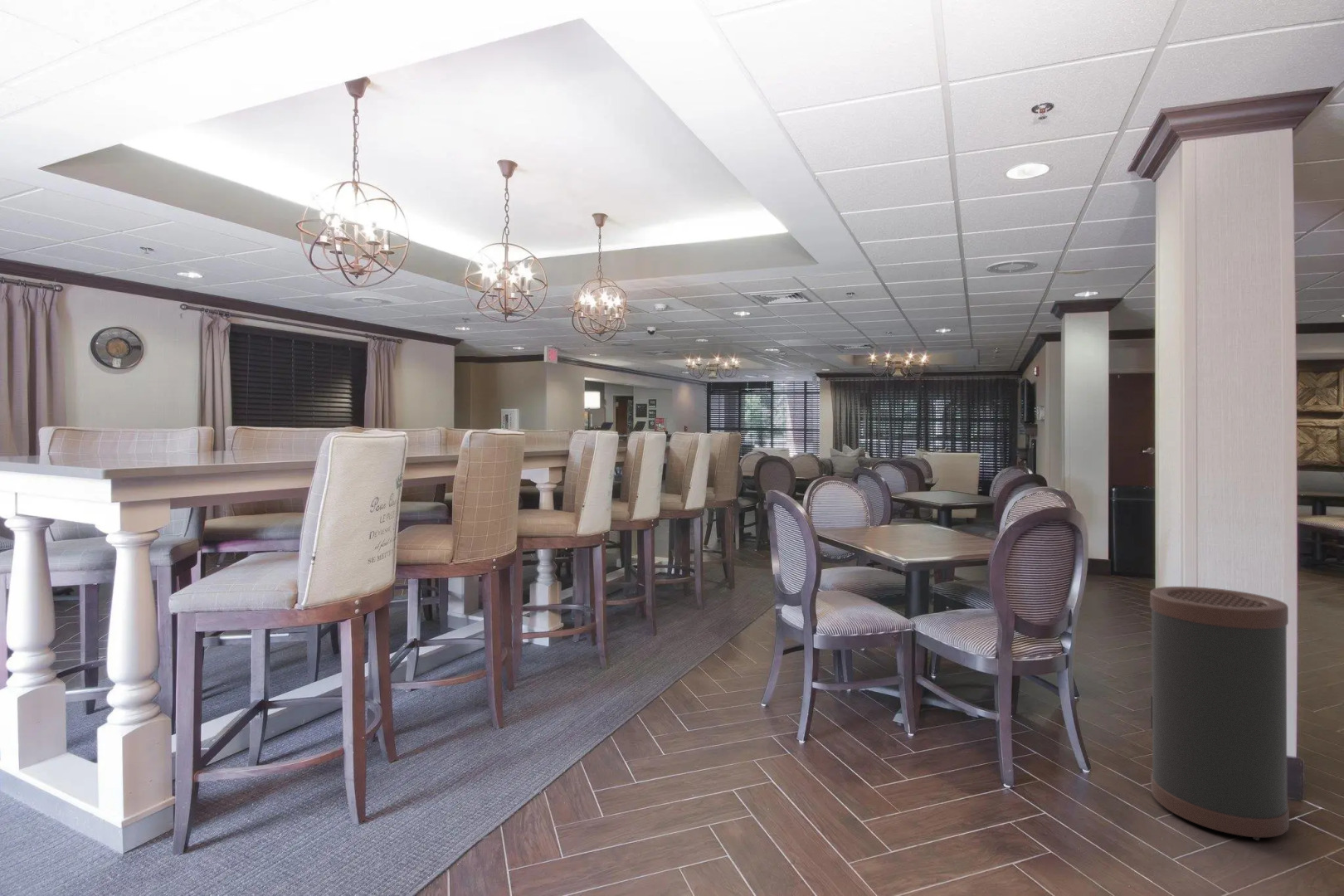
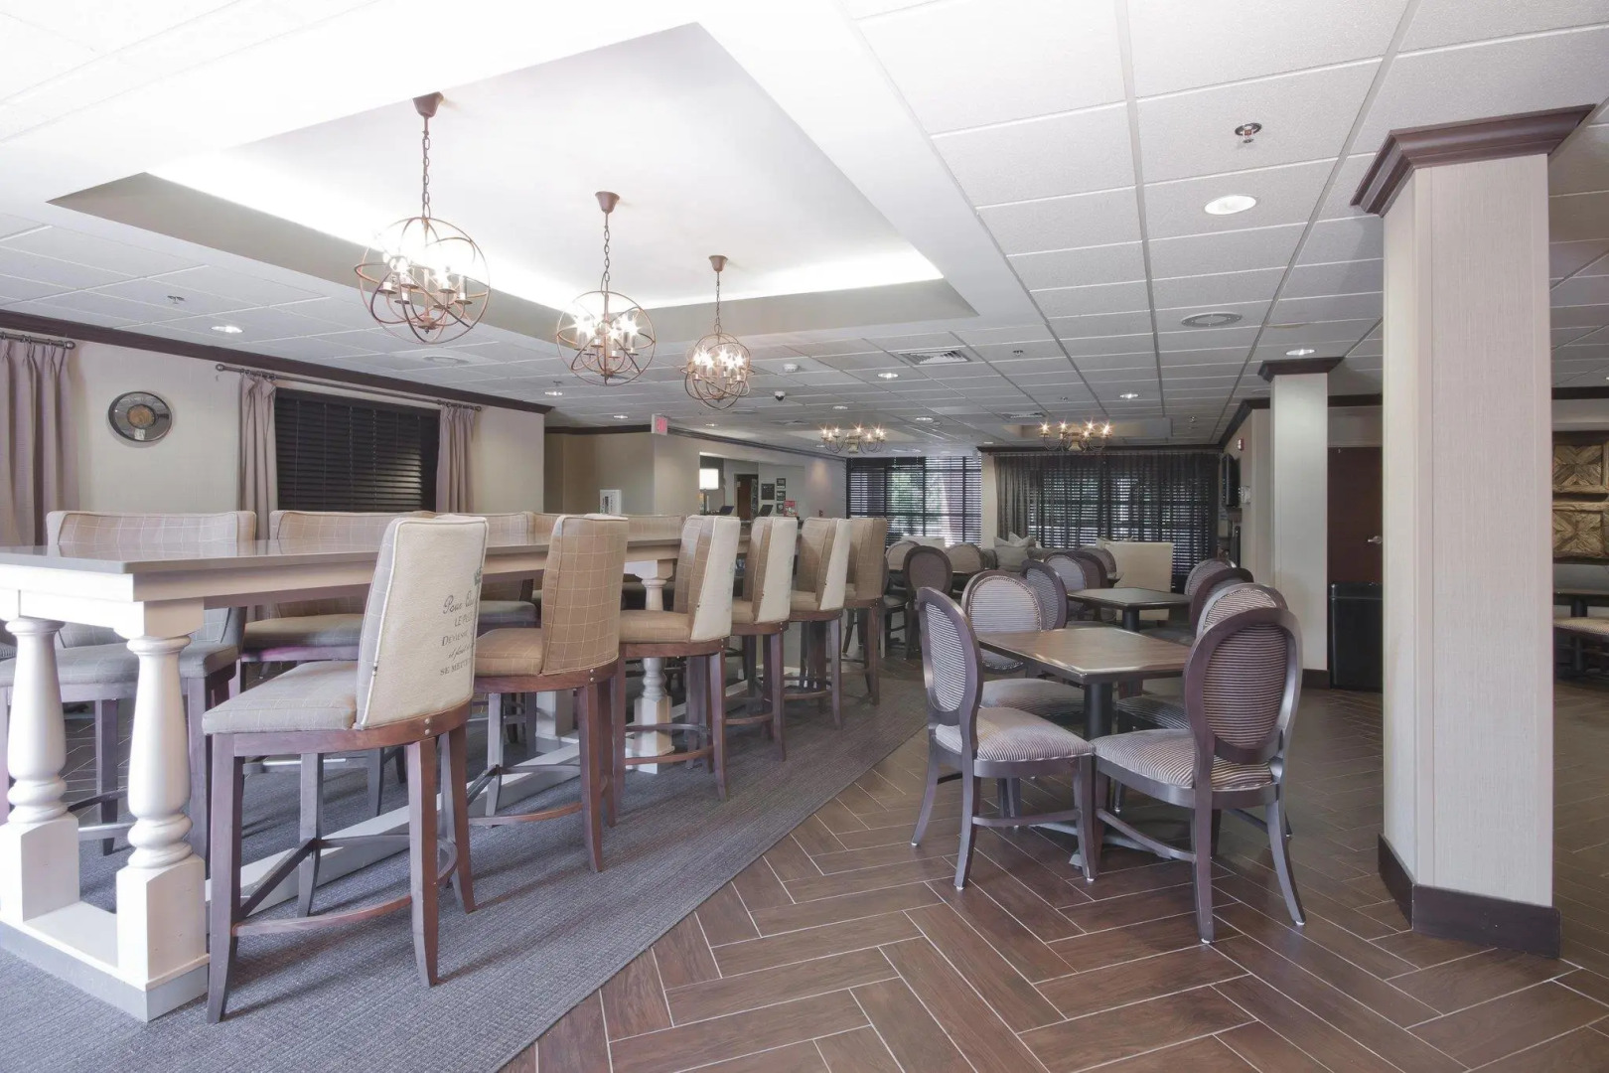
- trash can [1149,586,1290,841]
